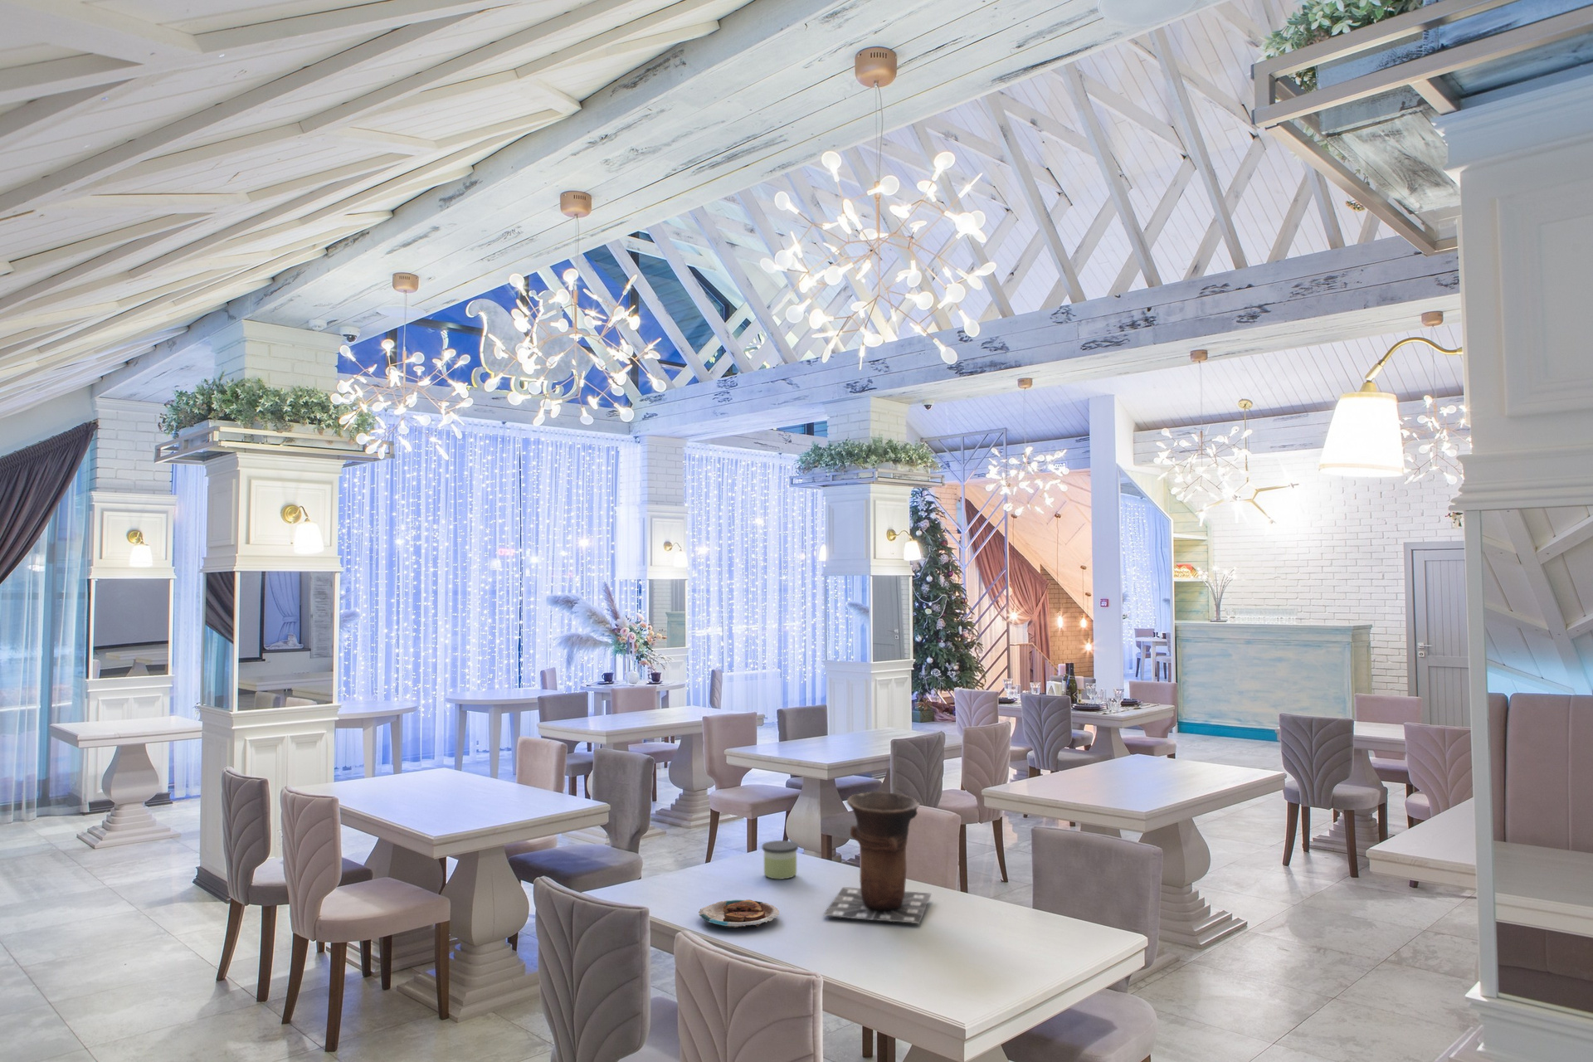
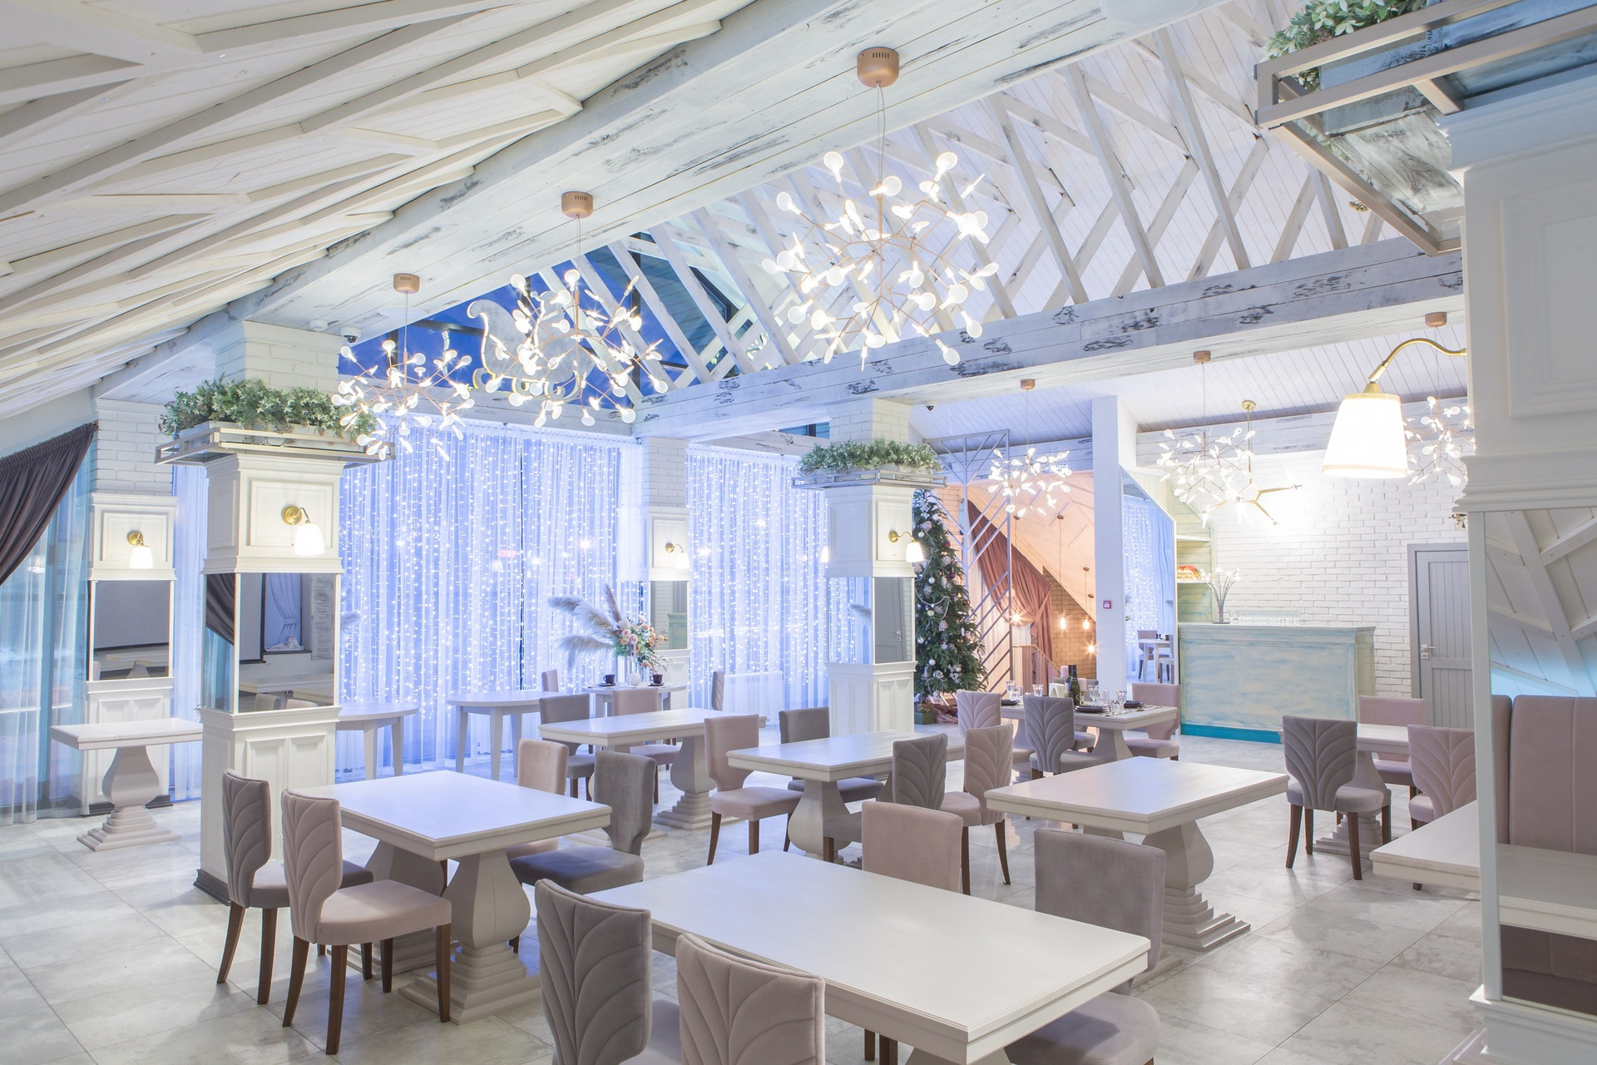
- plate [698,900,780,928]
- candle [762,839,799,881]
- vase [823,791,933,925]
